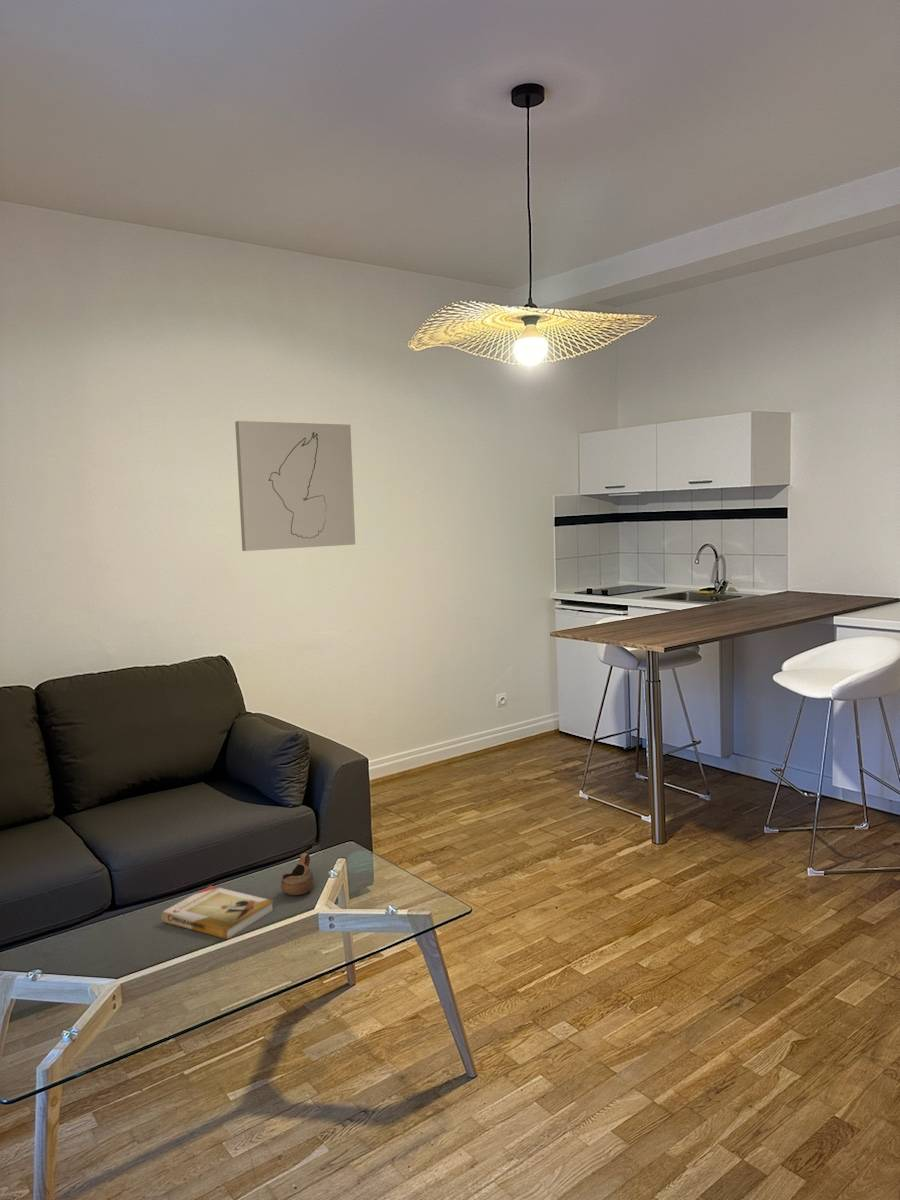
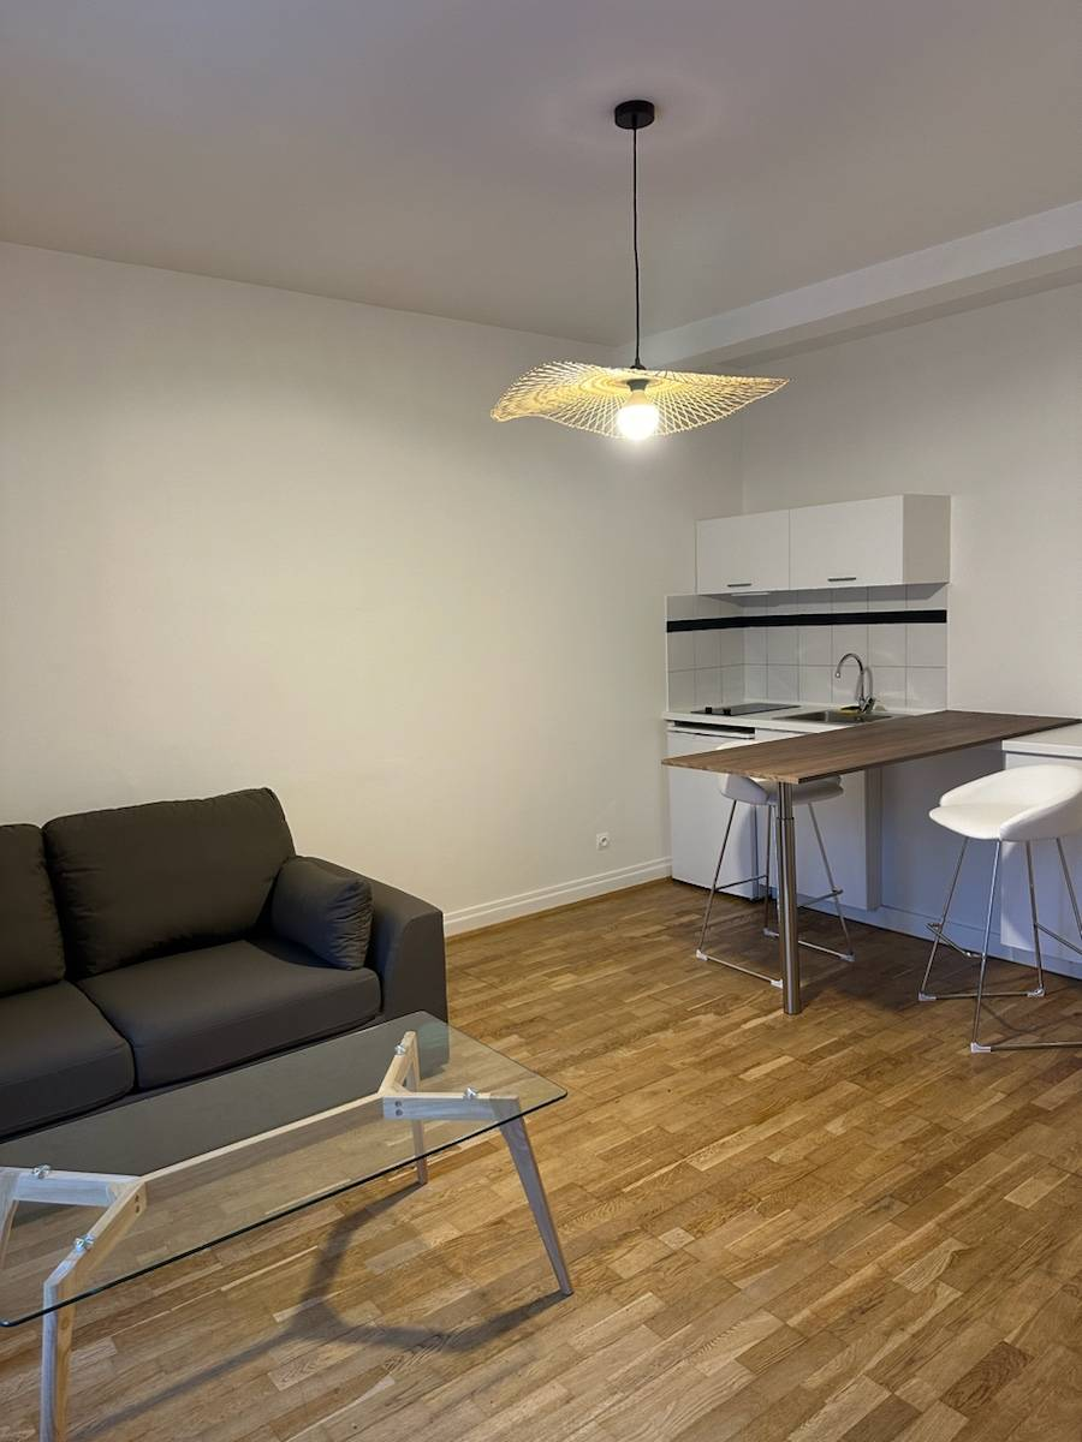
- cup [280,852,315,896]
- wall art [234,420,356,552]
- book [160,885,275,941]
